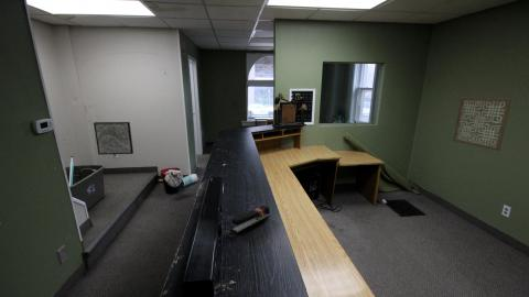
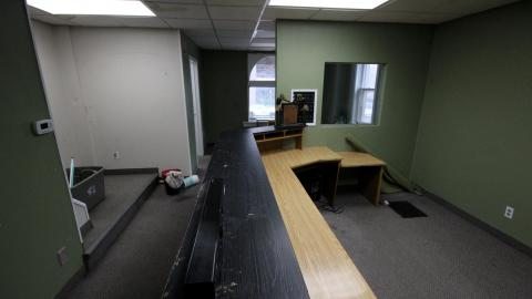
- stapler [230,205,271,234]
- wall art [452,95,512,152]
- wall art [93,121,134,156]
